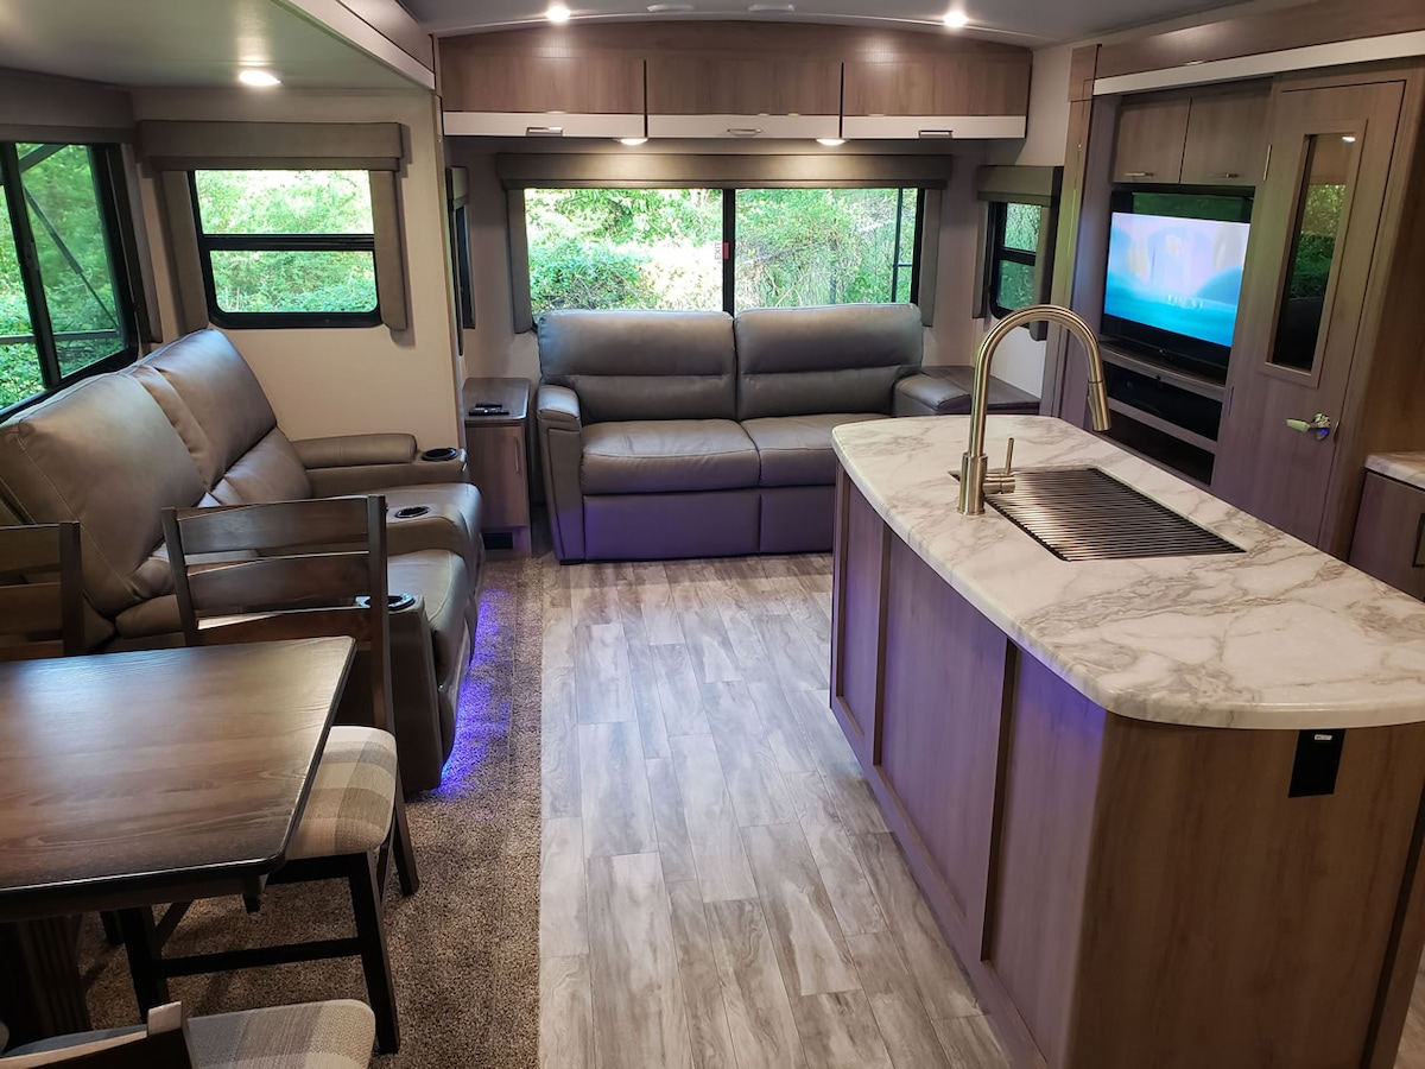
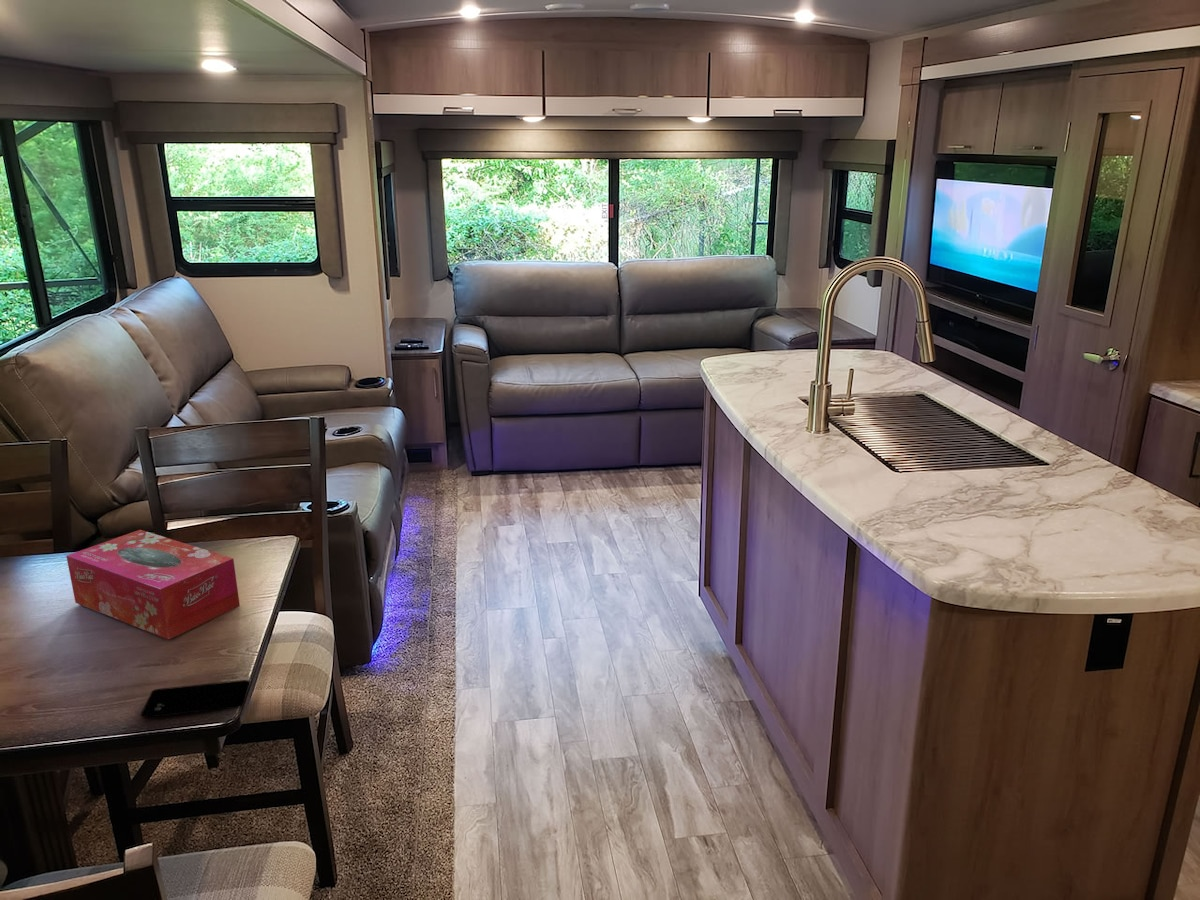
+ smartphone [140,679,251,719]
+ tissue box [65,529,241,641]
